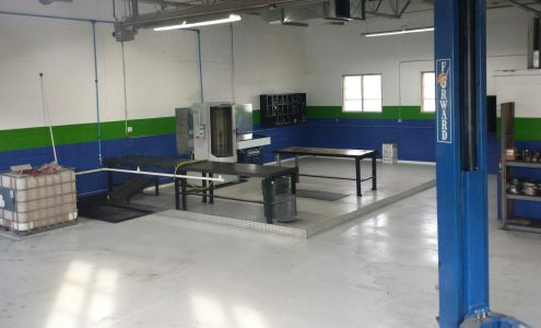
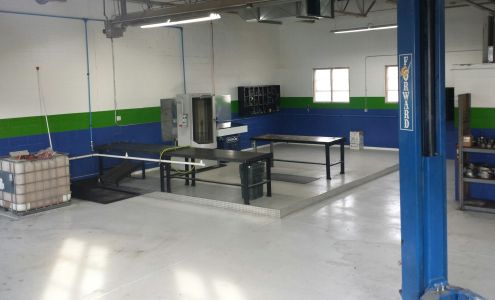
- waste bin [273,194,297,223]
